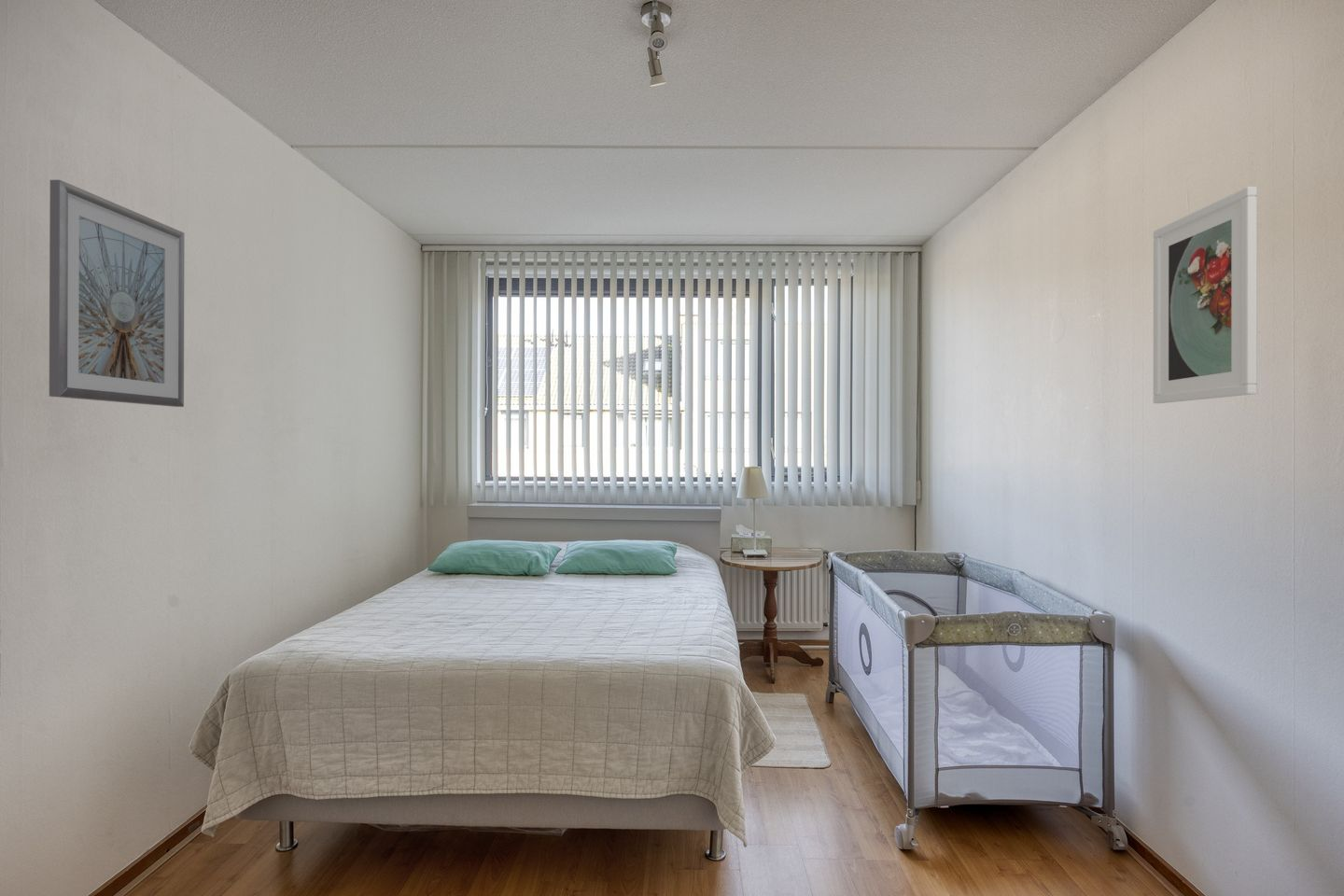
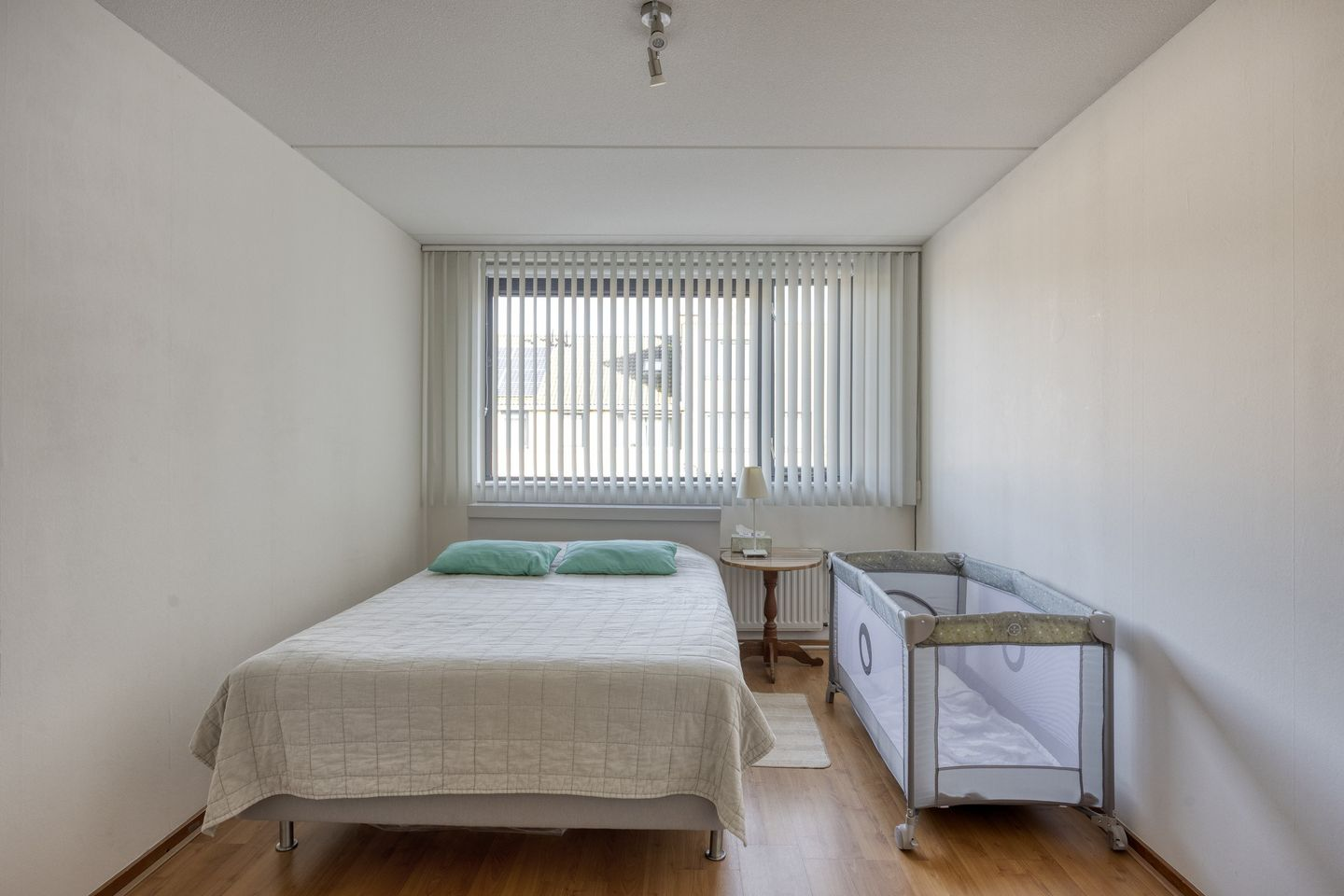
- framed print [1153,186,1258,404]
- picture frame [49,179,186,408]
